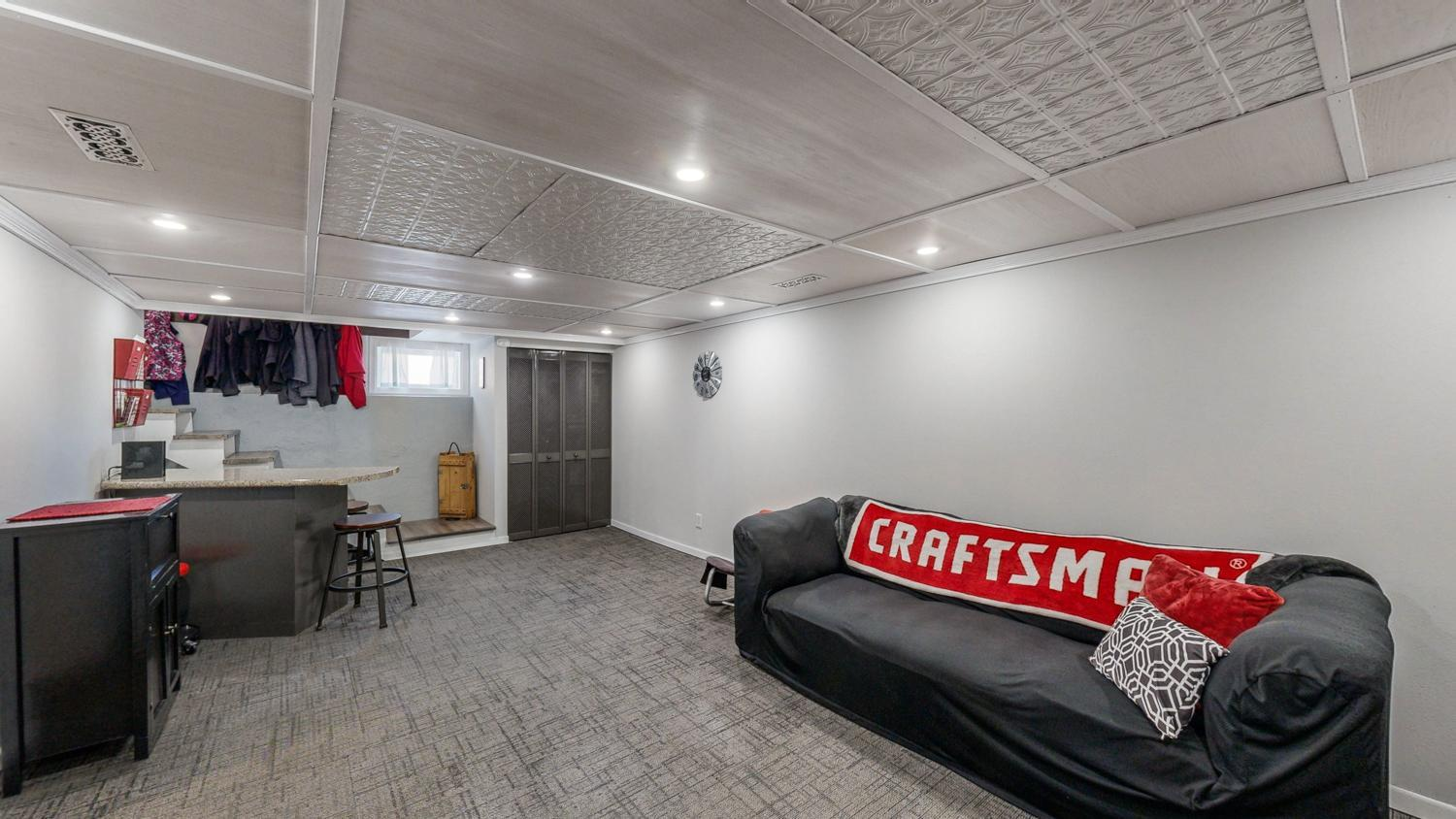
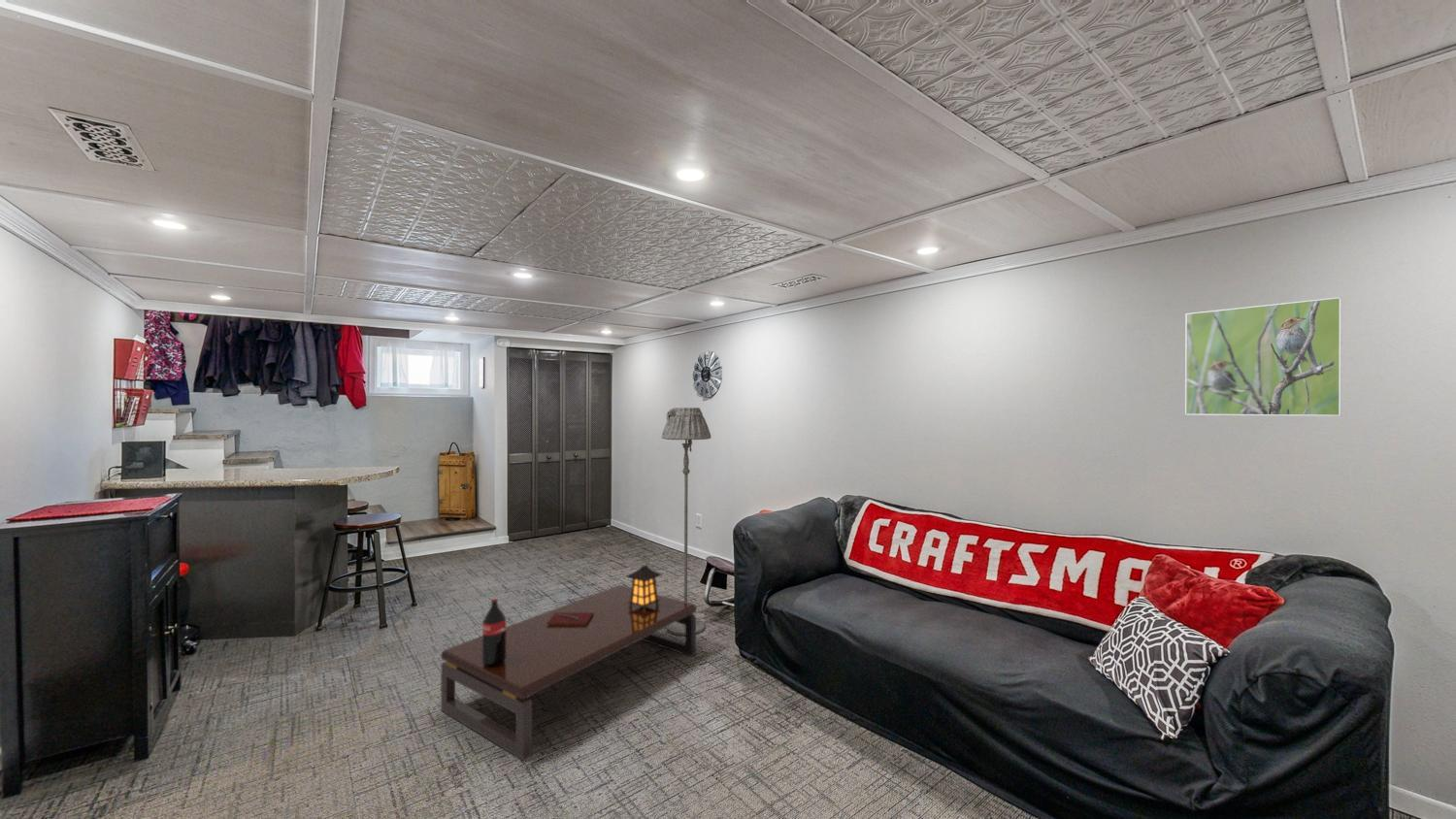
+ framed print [1184,296,1342,417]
+ floor lamp [661,407,711,637]
+ coffee table [440,564,698,762]
